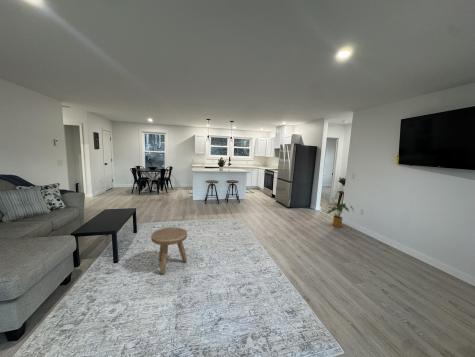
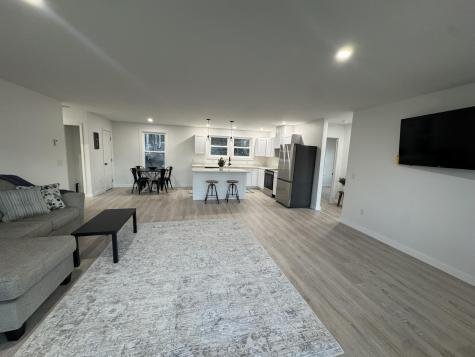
- house plant [326,202,355,228]
- stool [150,226,188,275]
